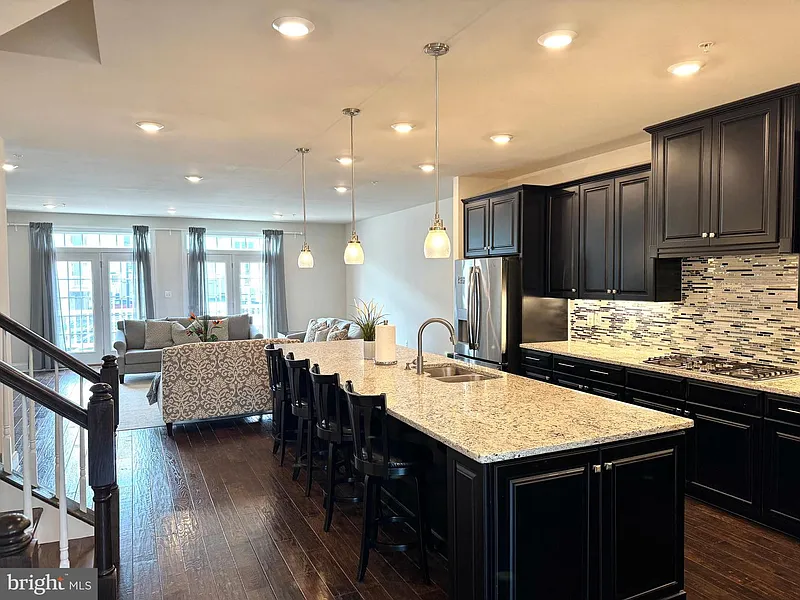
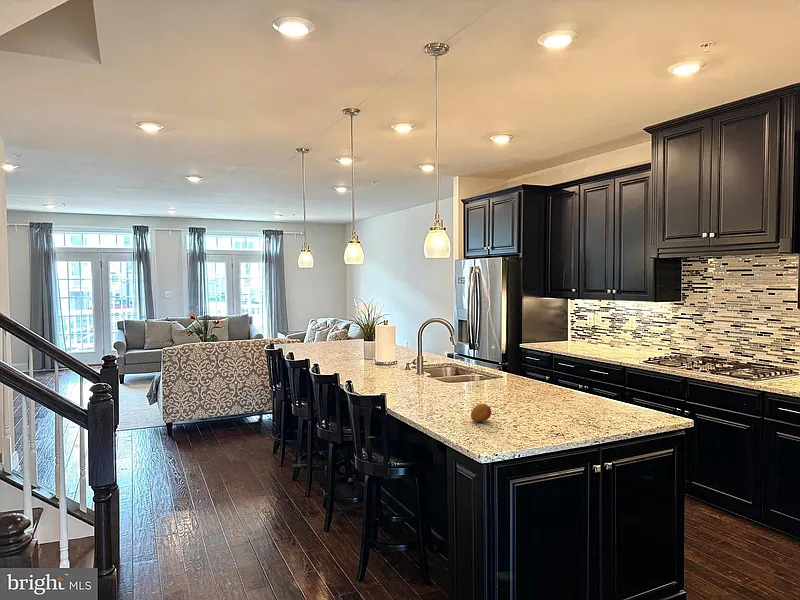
+ fruit [470,403,492,423]
